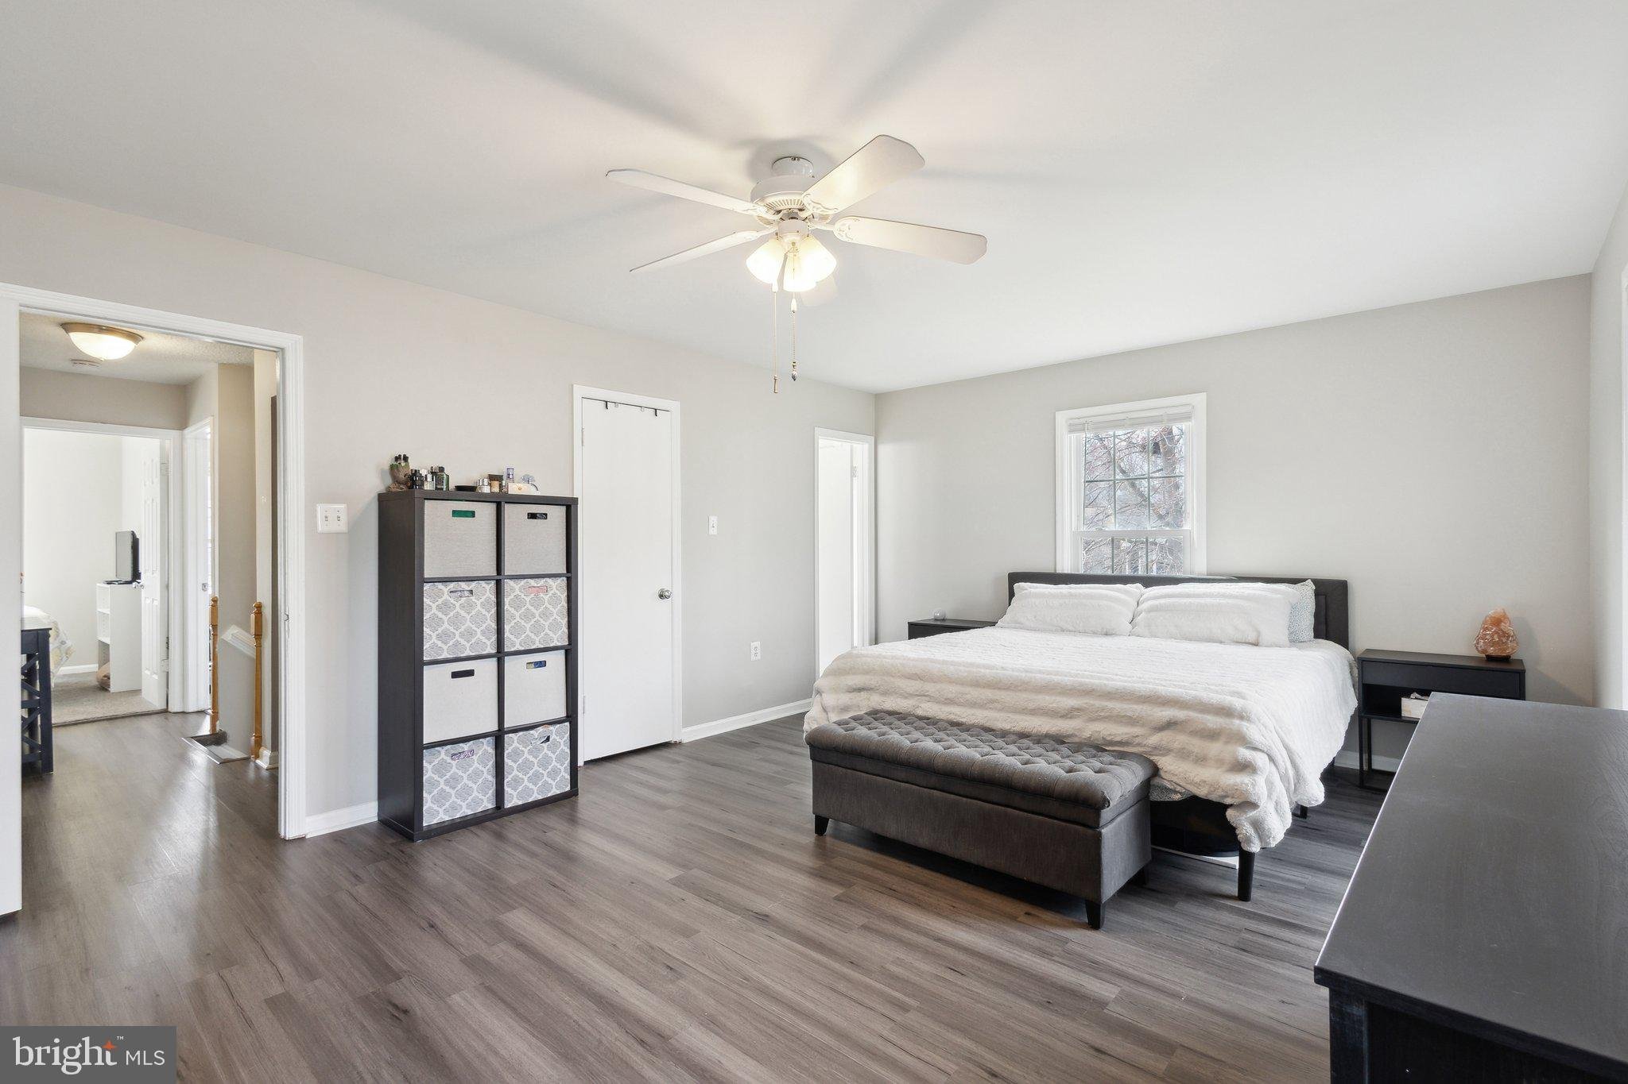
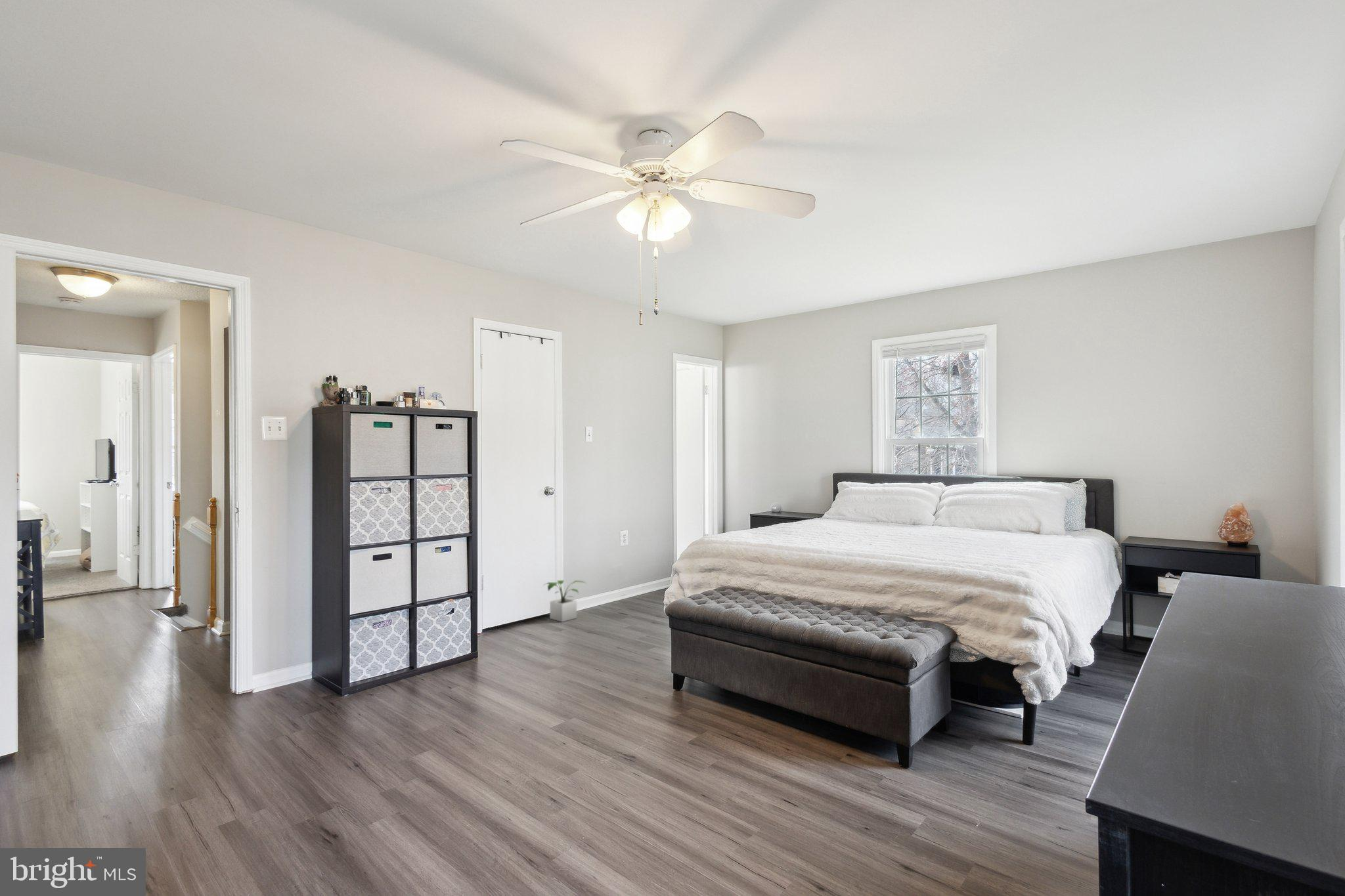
+ potted plant [542,580,588,623]
